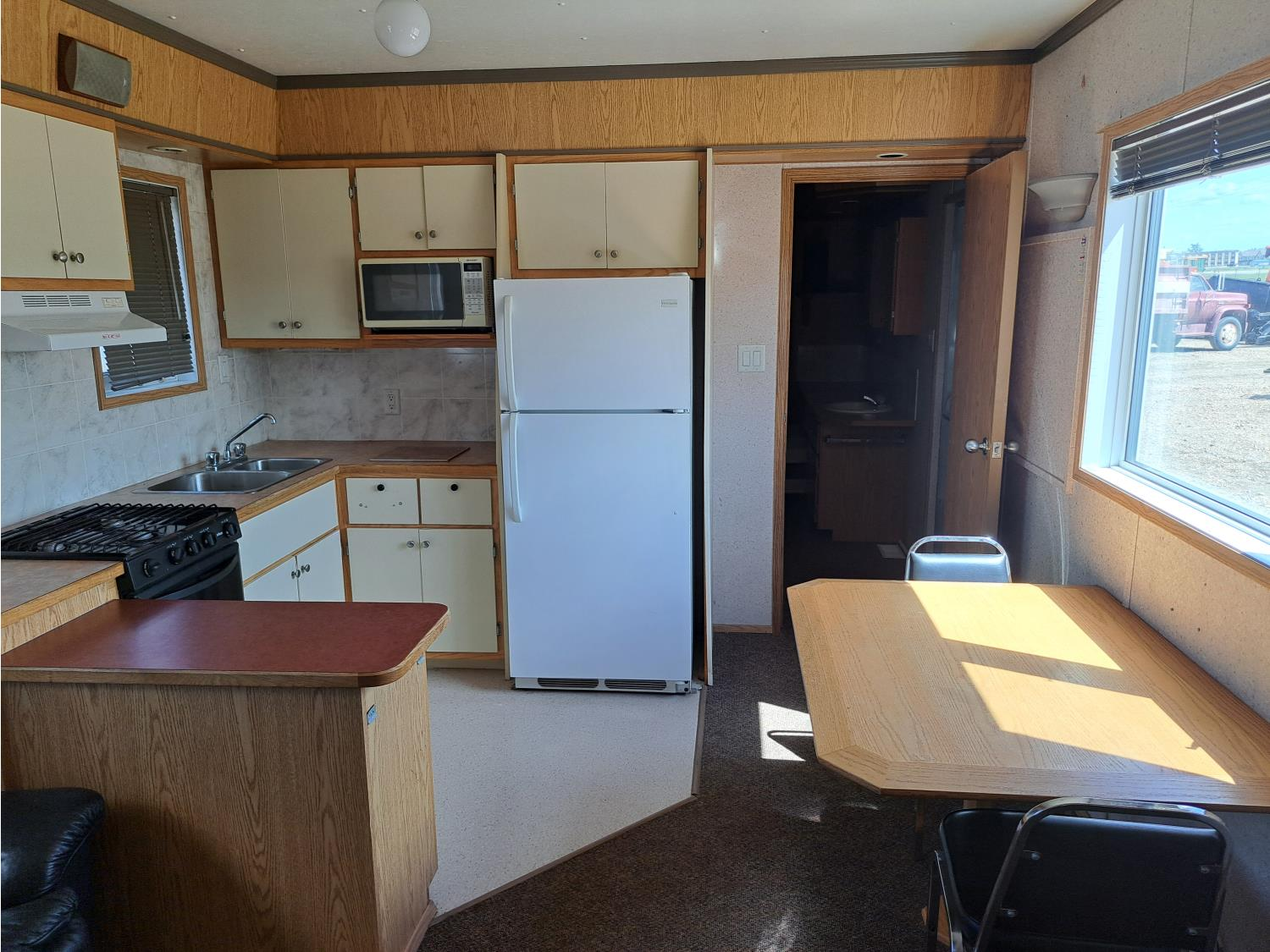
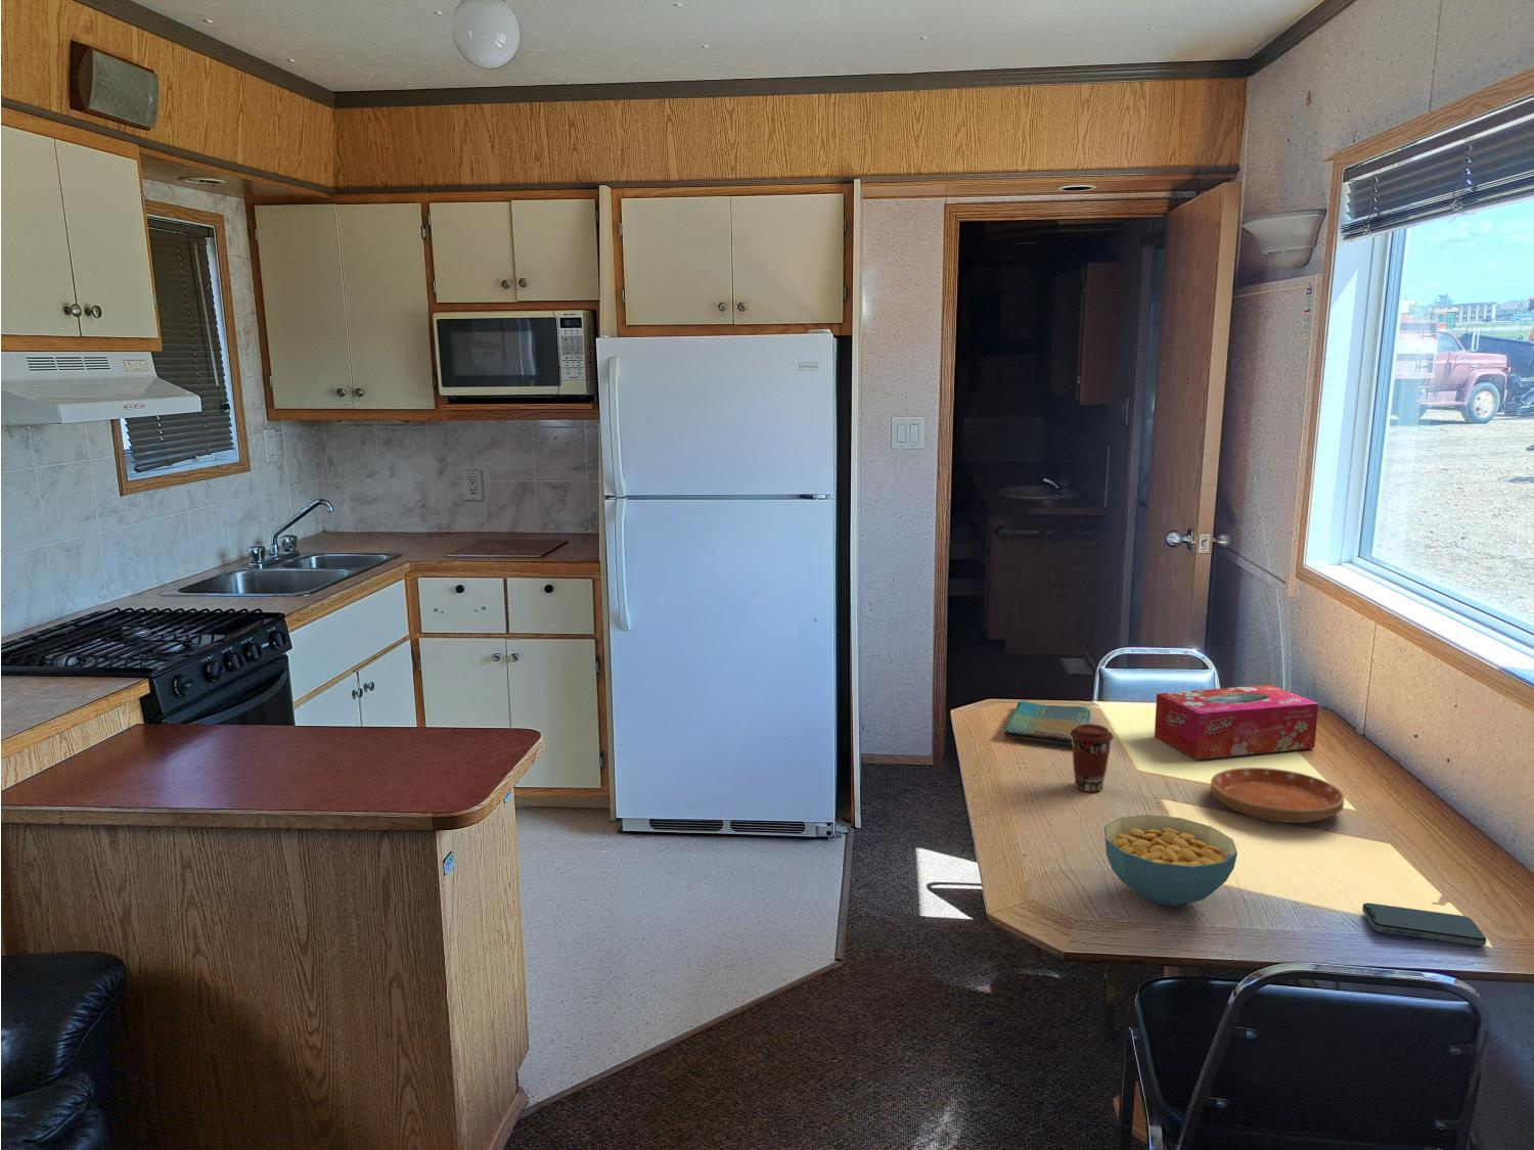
+ coffee cup [1070,722,1115,792]
+ smartphone [1361,901,1487,947]
+ cereal bowl [1104,814,1238,907]
+ tissue box [1154,684,1319,761]
+ dish towel [1004,699,1091,747]
+ saucer [1210,767,1346,824]
